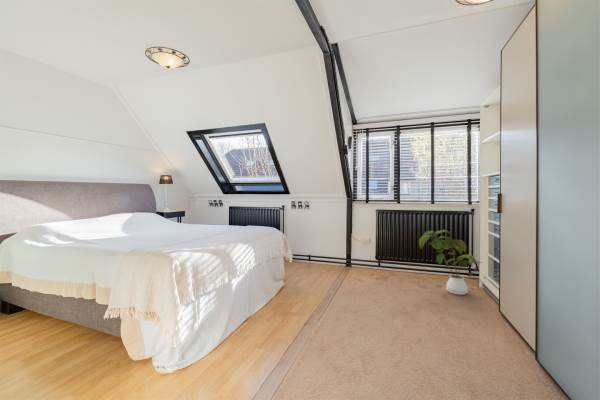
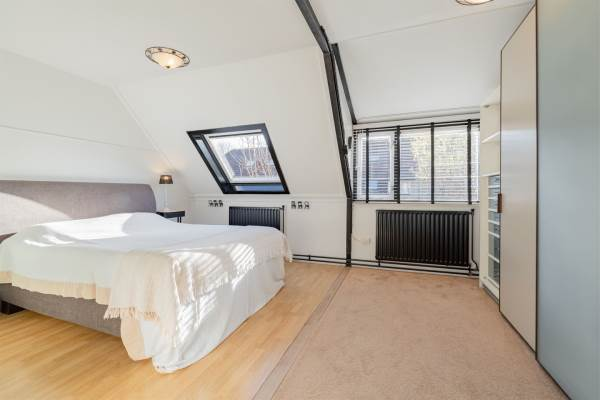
- house plant [418,229,483,296]
